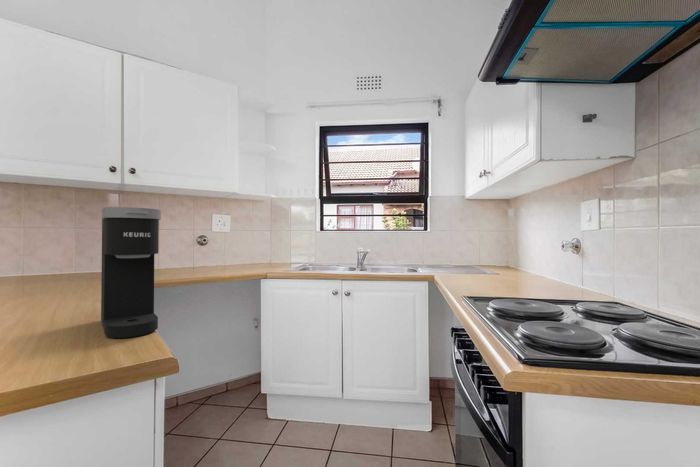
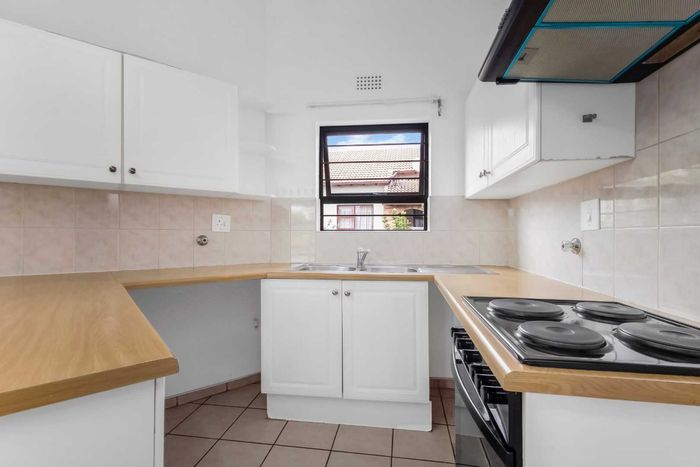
- coffee maker [100,206,162,339]
